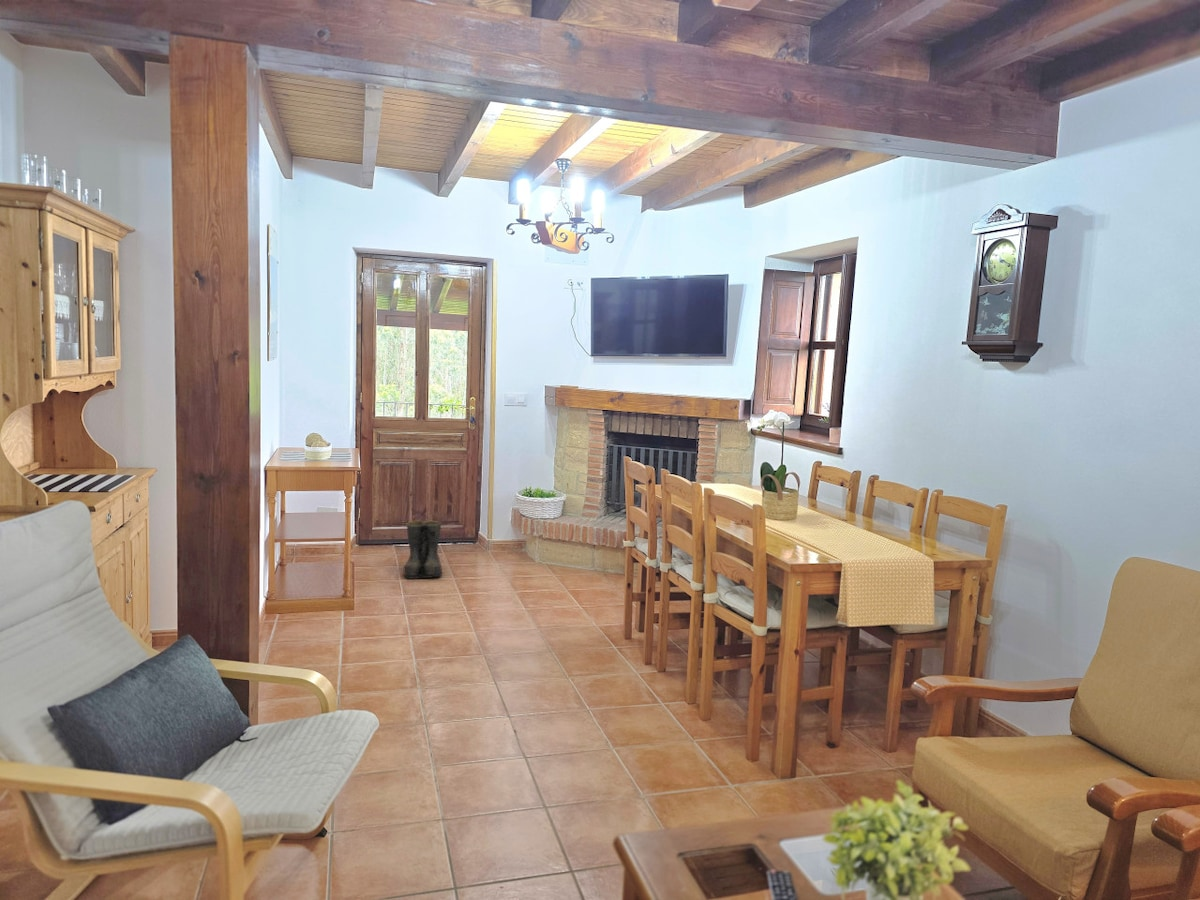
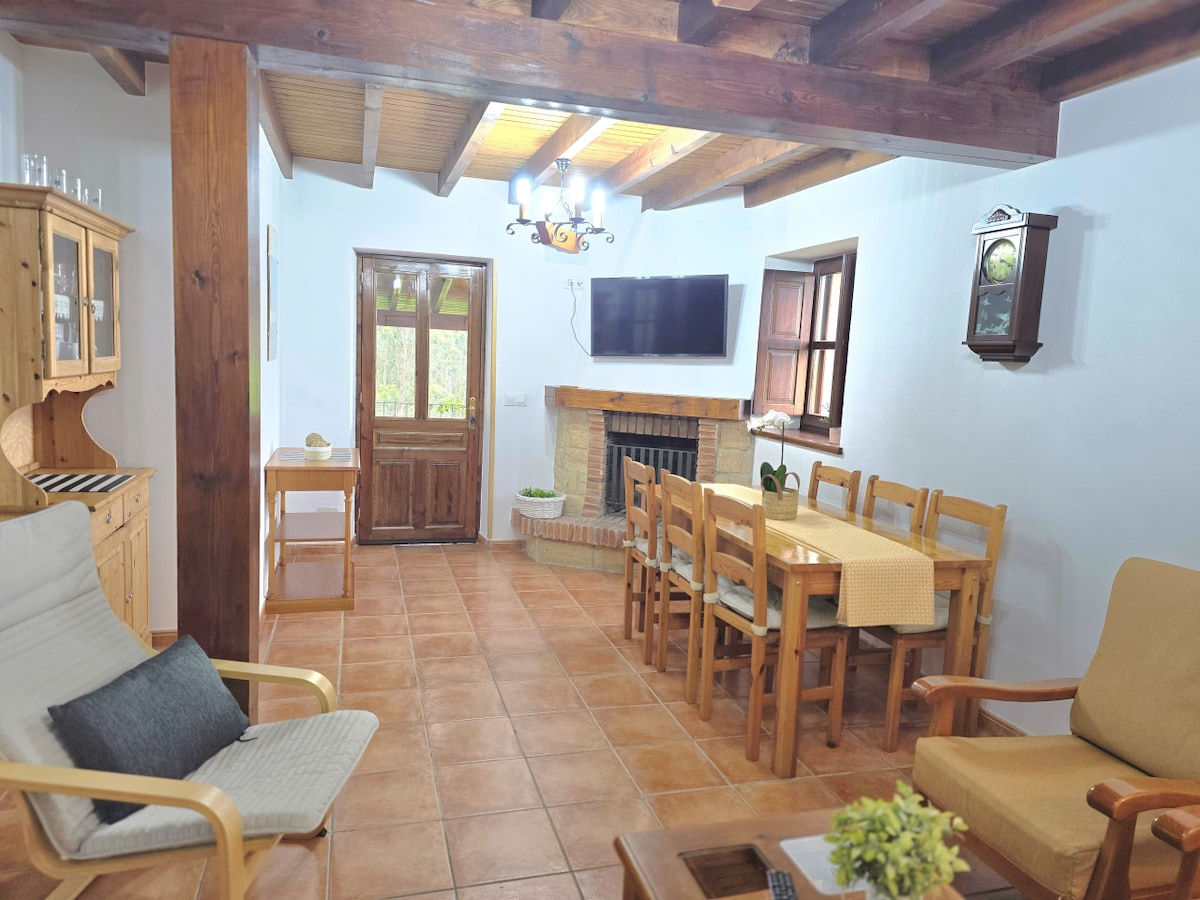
- boots [402,520,443,580]
